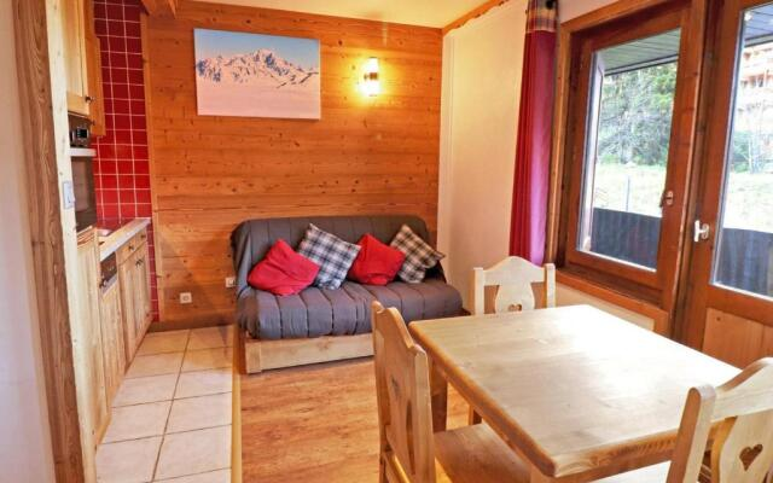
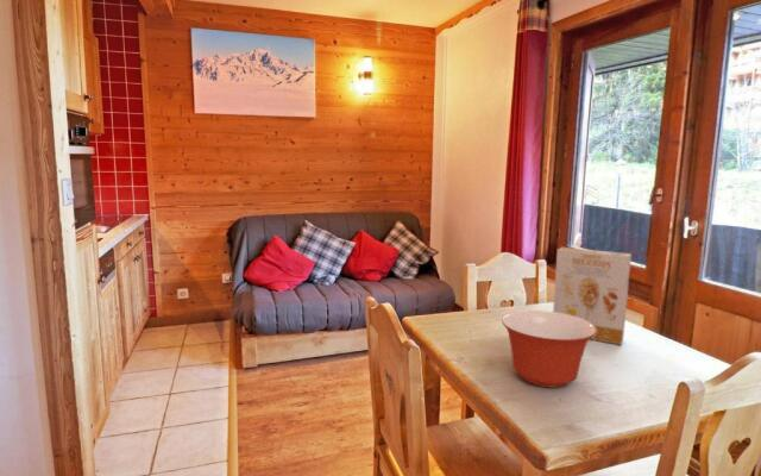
+ cereal box [552,246,633,346]
+ mixing bowl [501,309,597,389]
